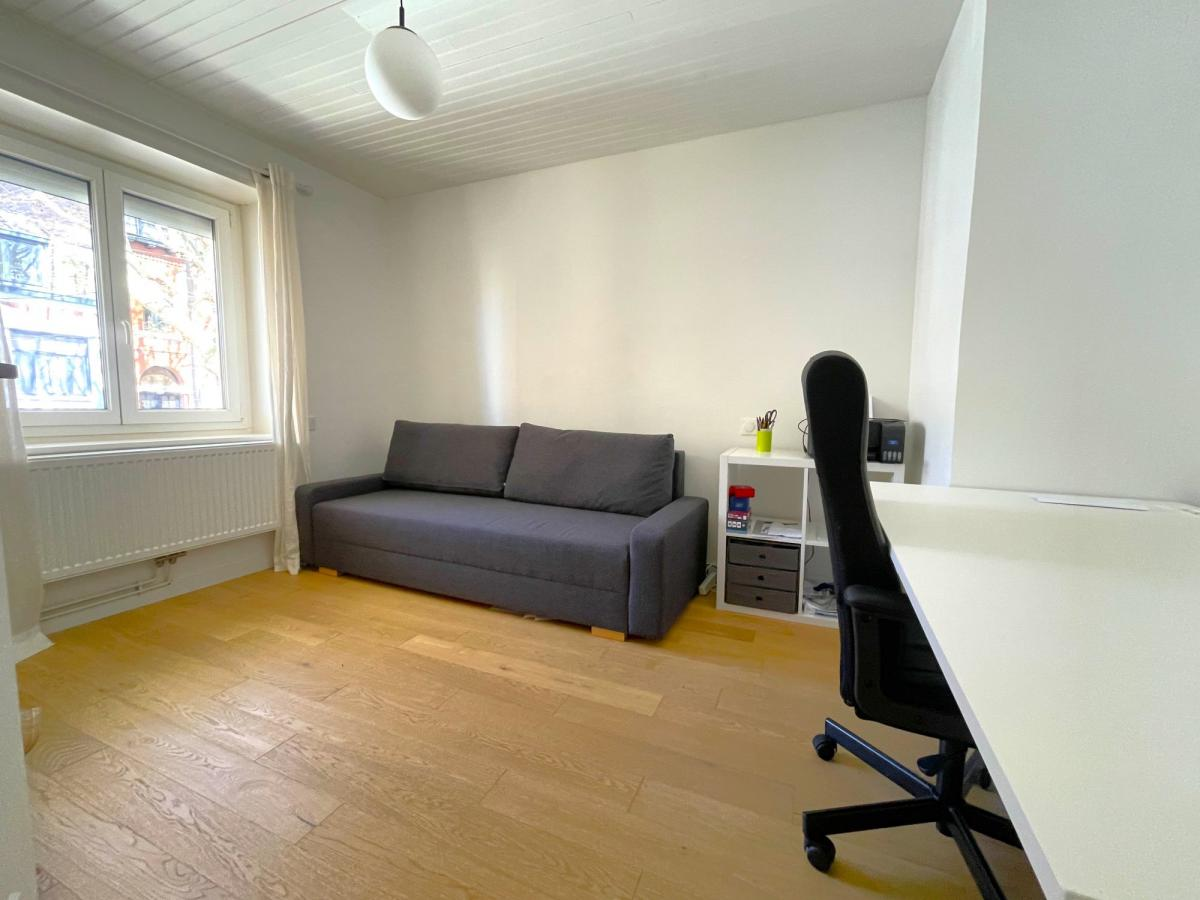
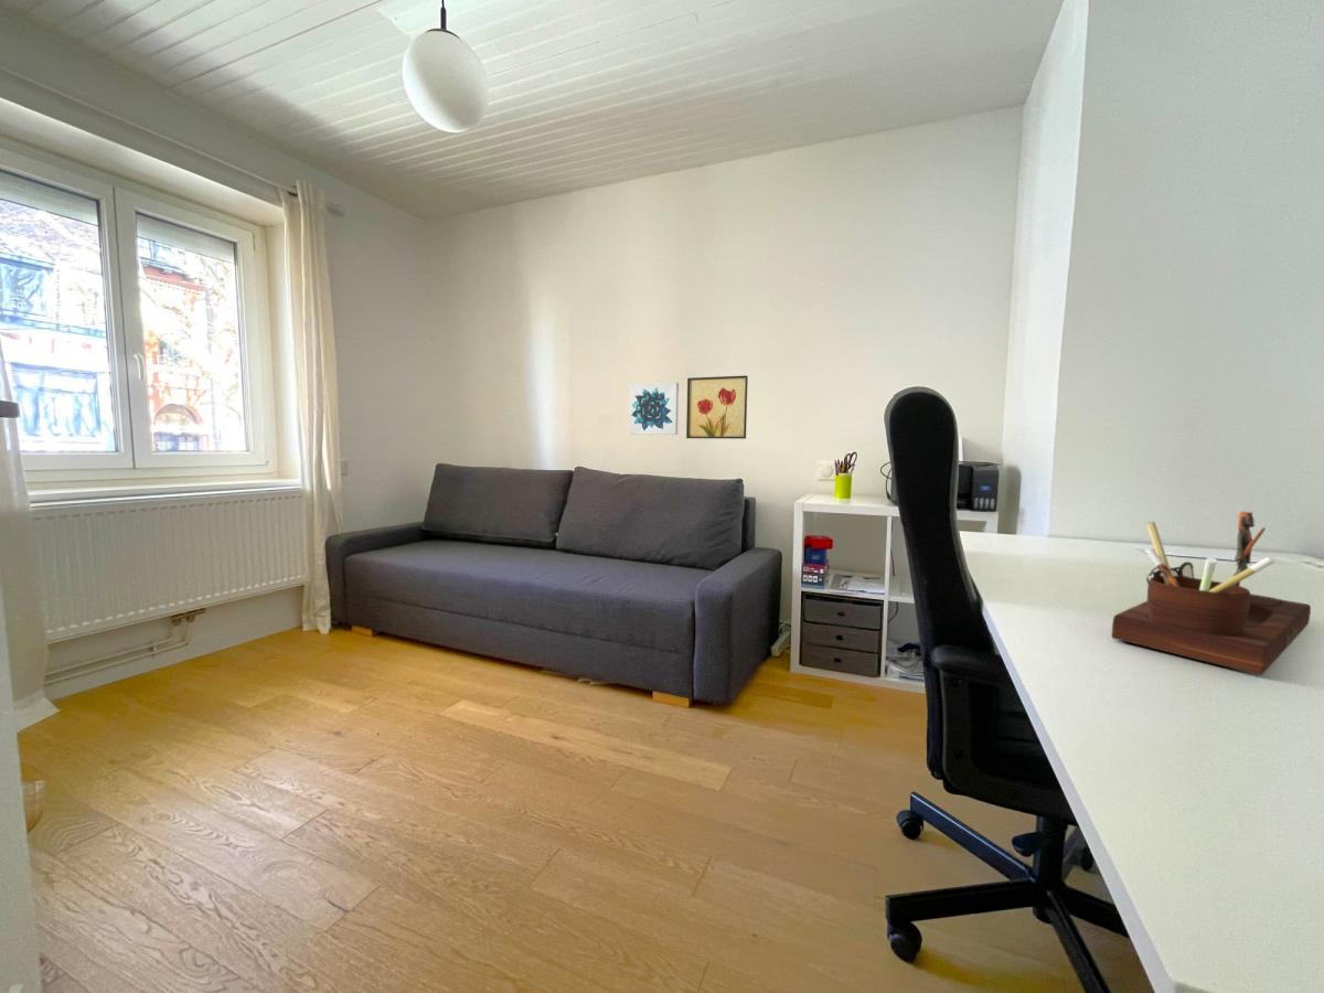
+ wall art [628,382,680,436]
+ desk organizer [1111,511,1312,676]
+ wall art [685,374,749,440]
